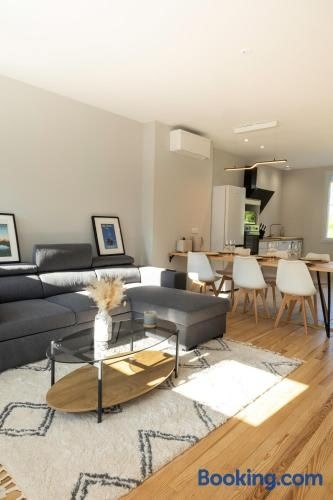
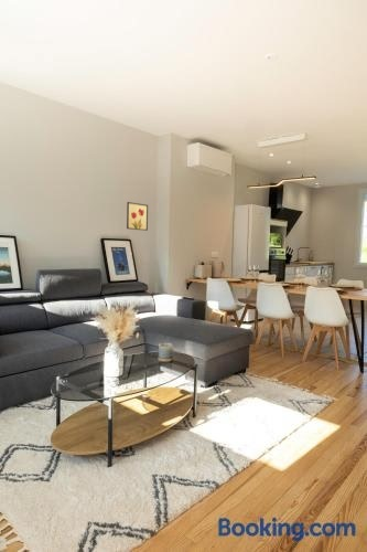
+ wall art [126,201,149,232]
